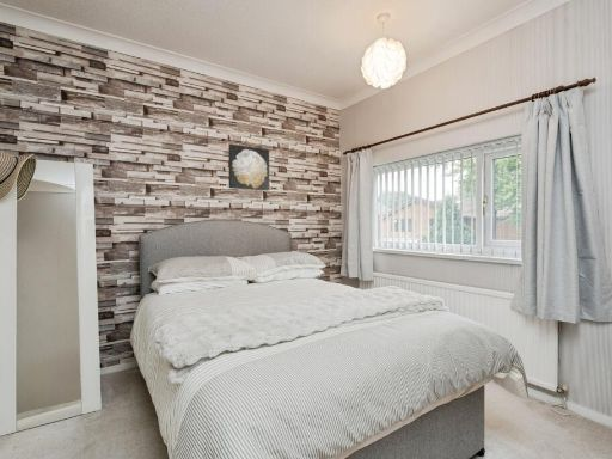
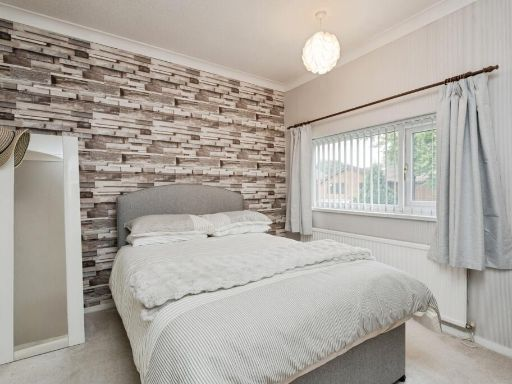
- wall art [227,143,270,192]
